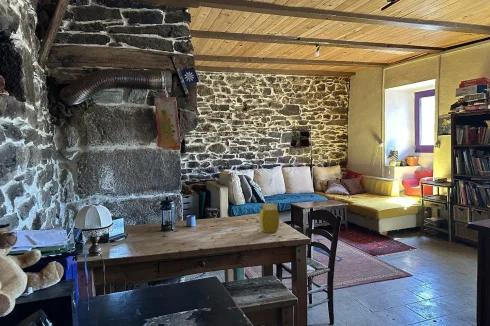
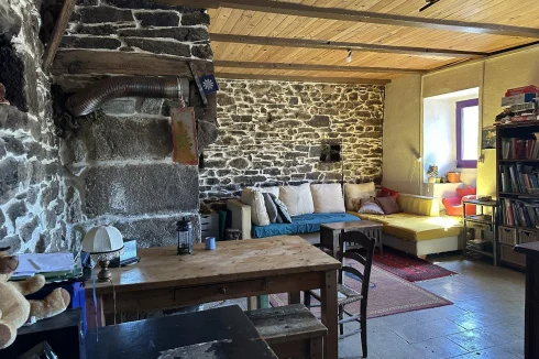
- jar [259,202,280,234]
